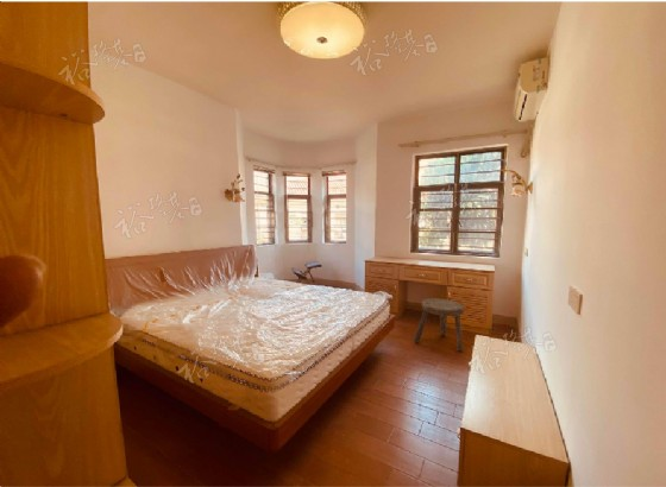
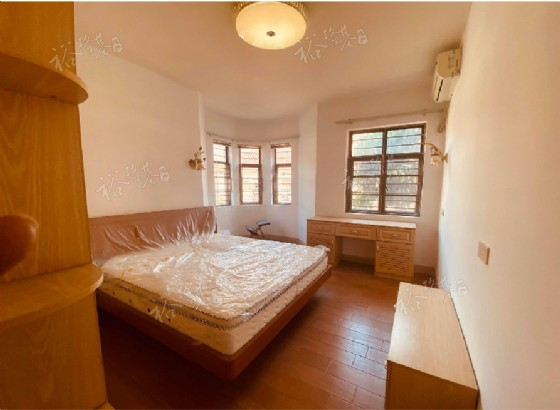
- stool [414,297,465,353]
